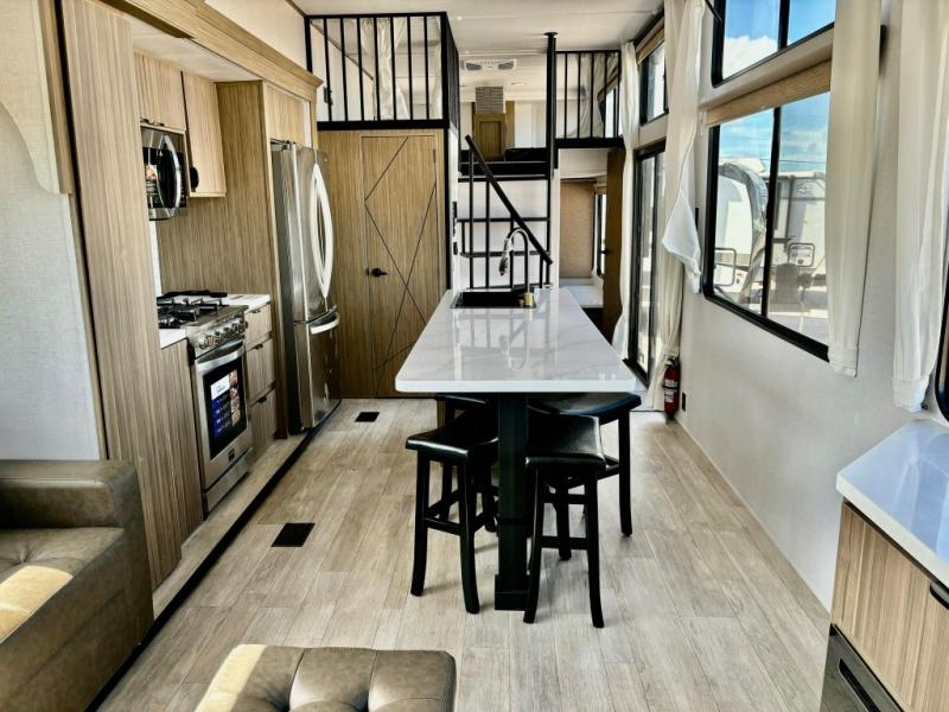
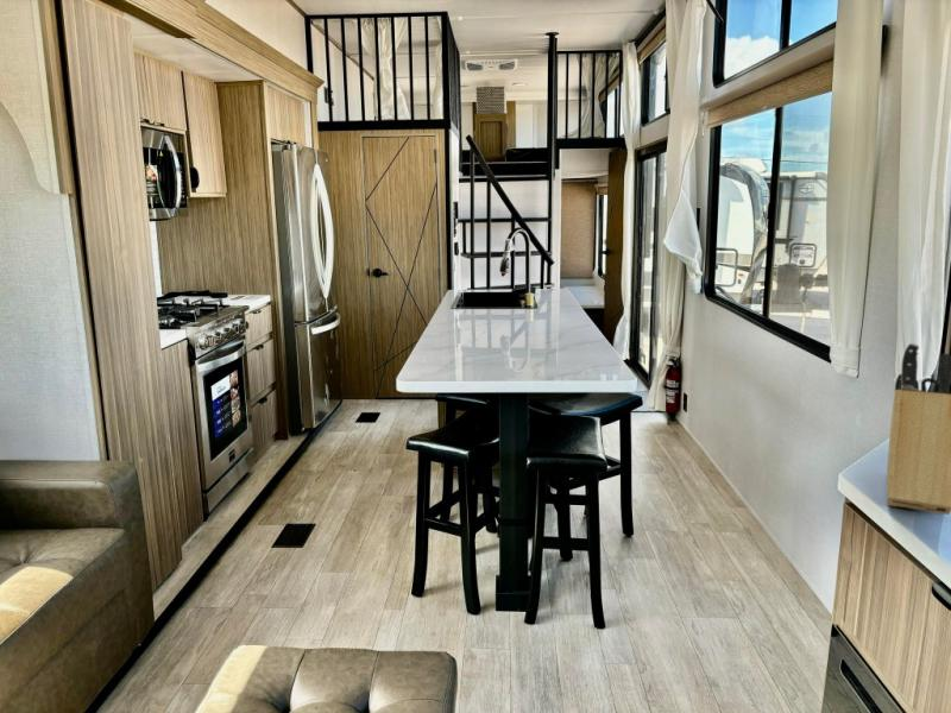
+ knife block [886,342,951,516]
